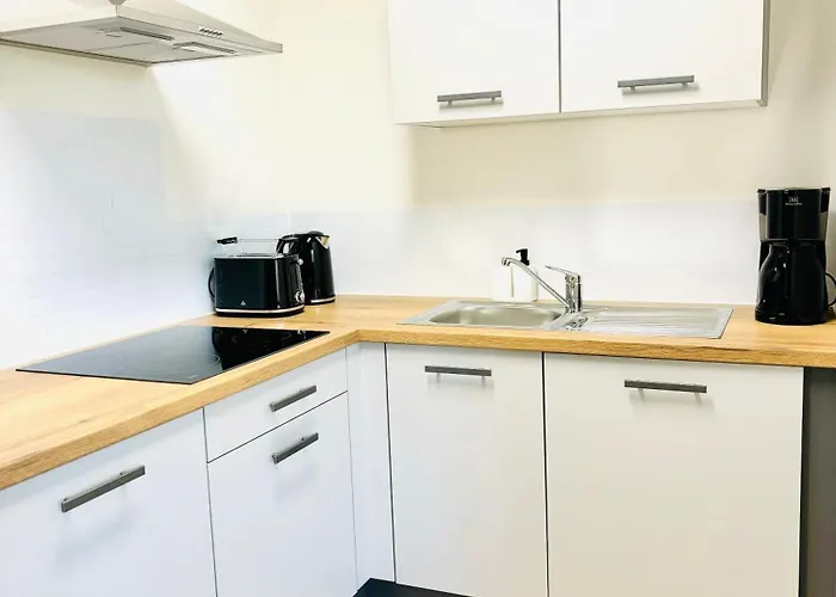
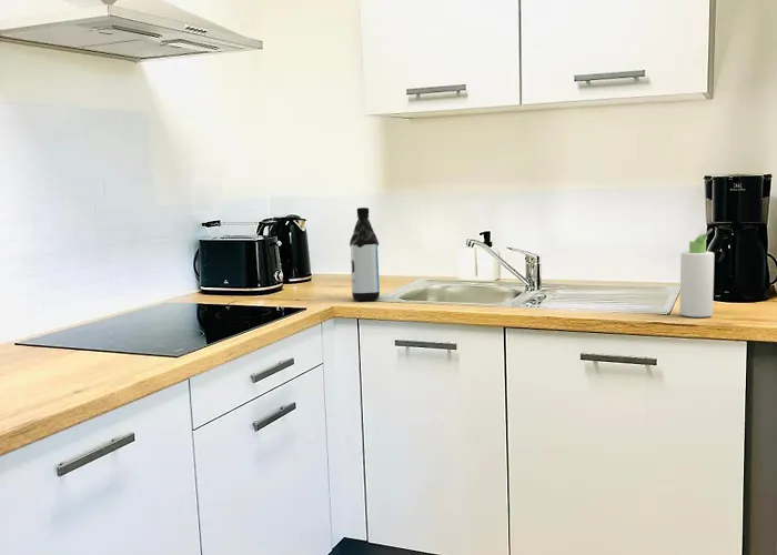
+ water bottle [349,206,381,302]
+ bottle [678,228,715,319]
